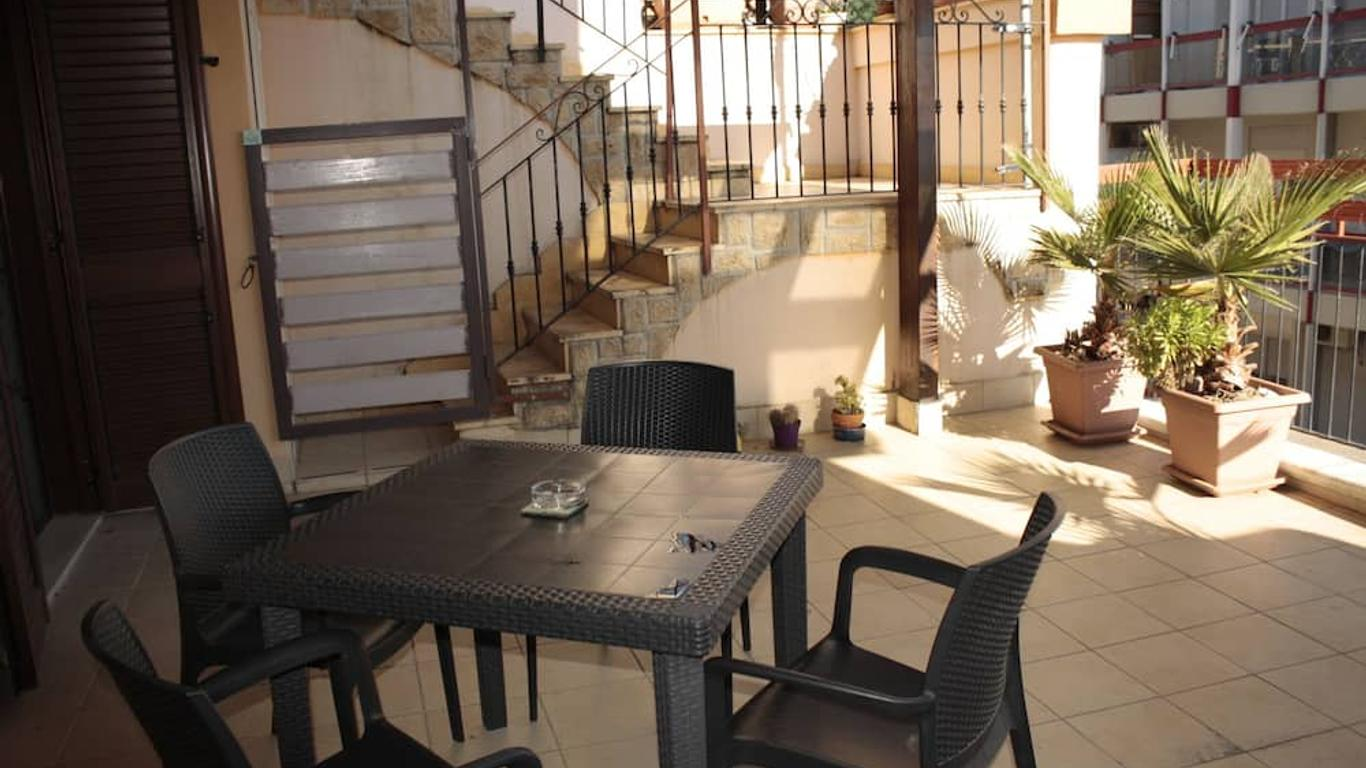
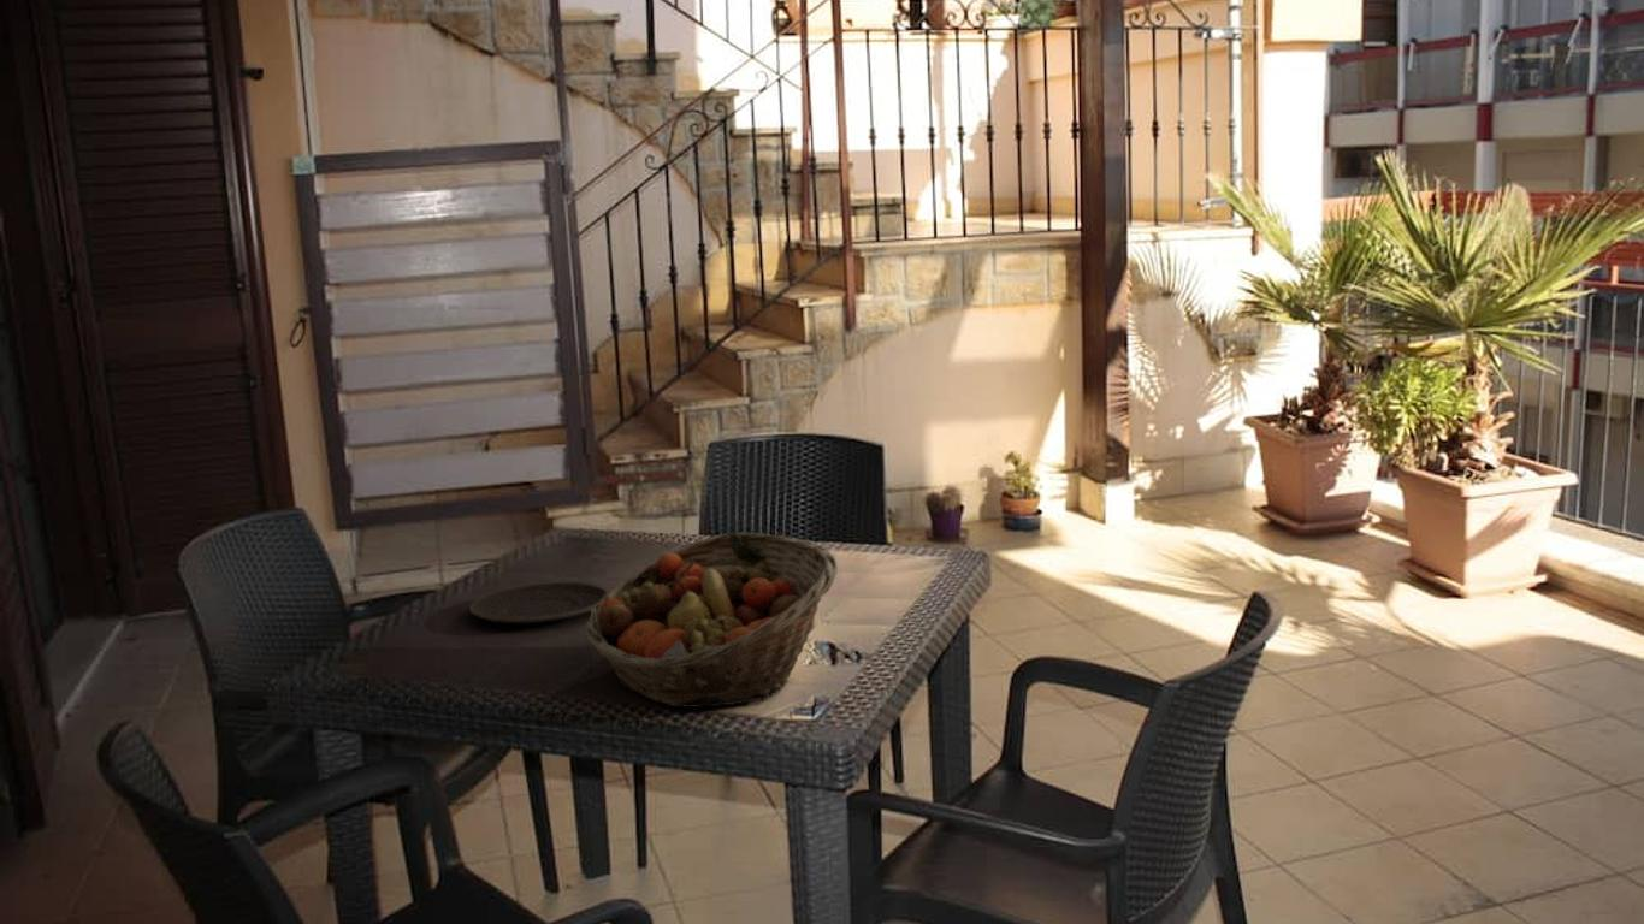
+ plate [468,581,609,624]
+ fruit basket [584,531,839,709]
